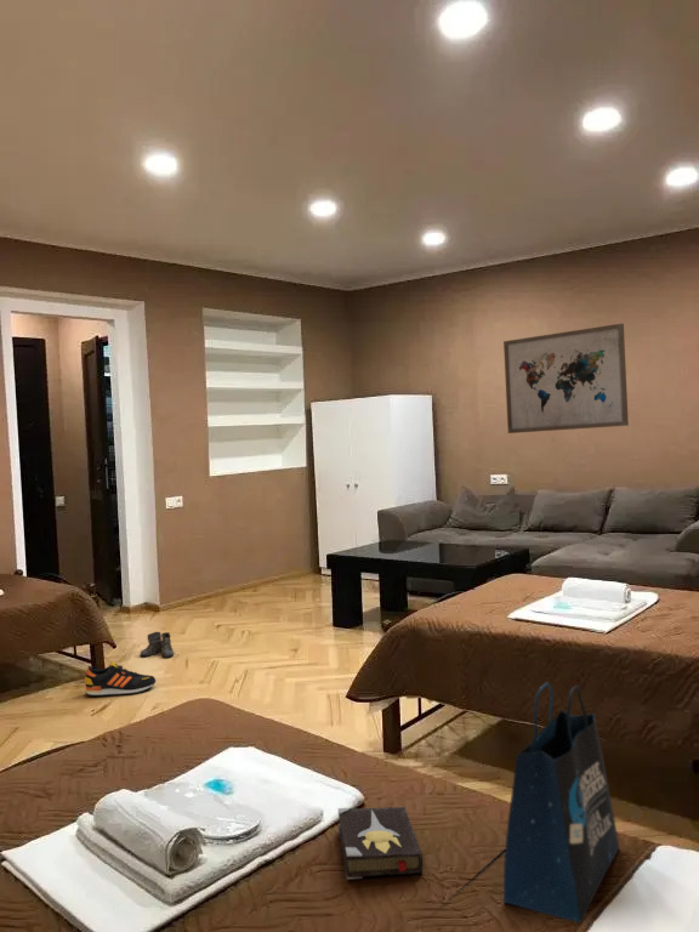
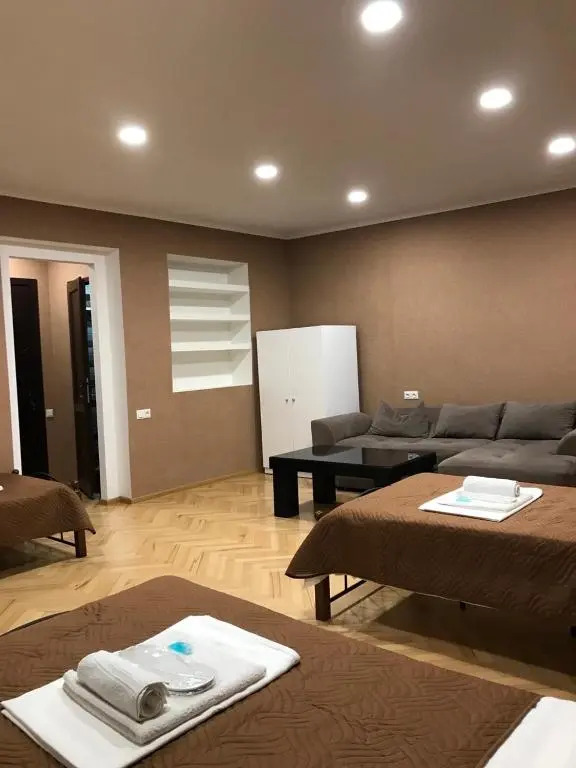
- wall art [502,323,630,434]
- boots [140,631,175,659]
- tote bag [502,682,621,925]
- shoe [84,660,157,698]
- hardback book [337,806,424,881]
